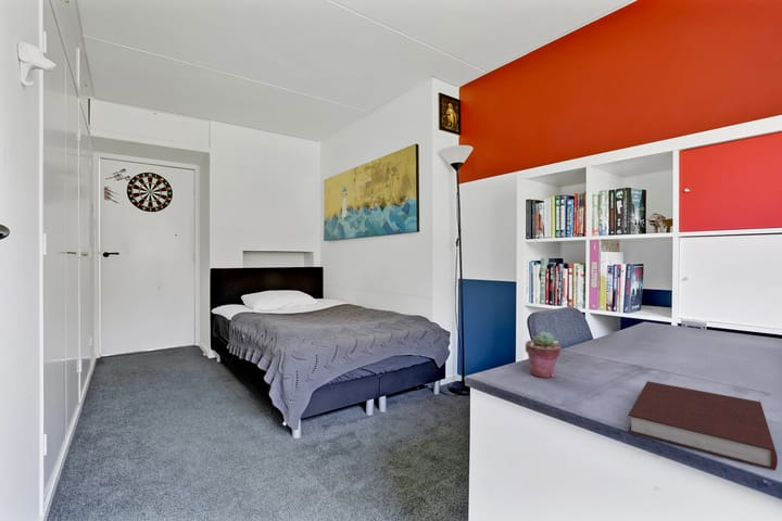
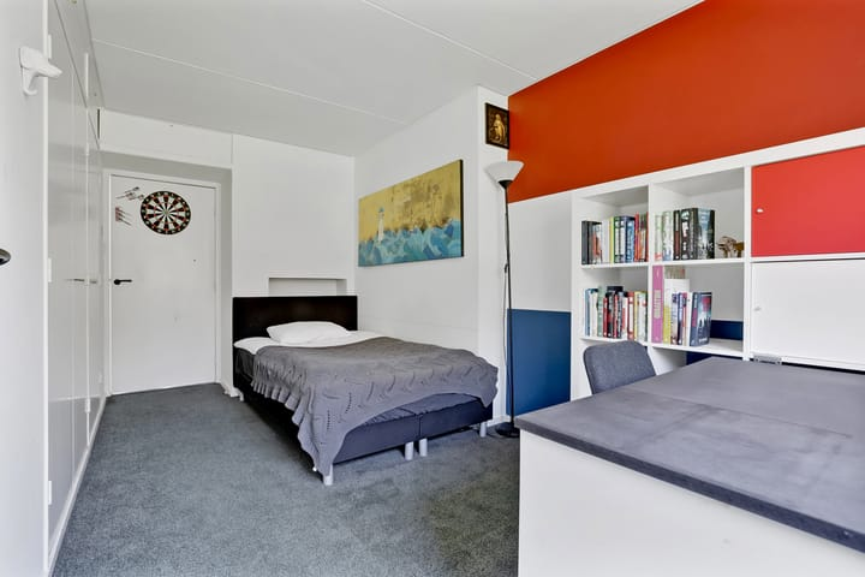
- potted succulent [525,330,562,379]
- notebook [627,380,779,471]
